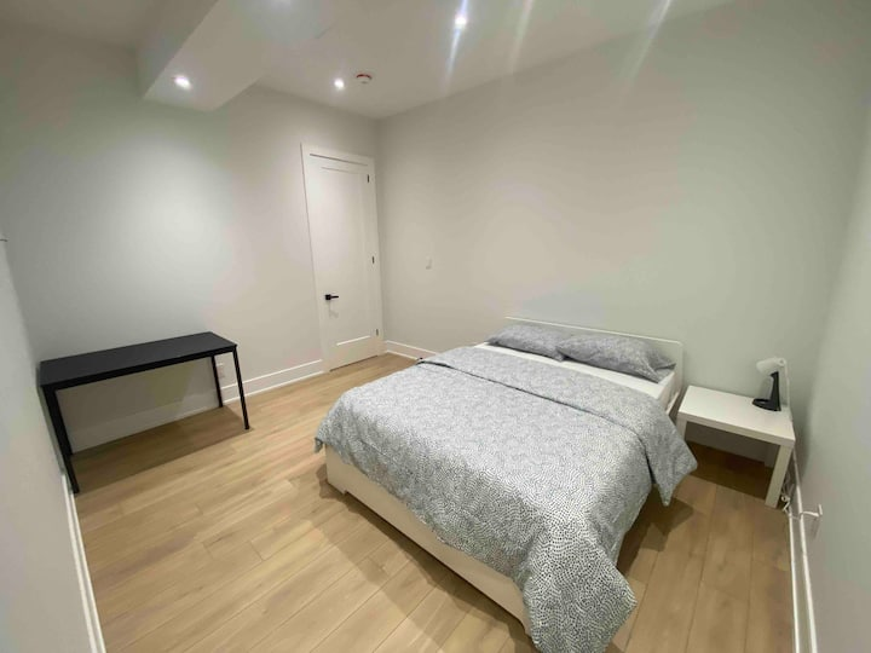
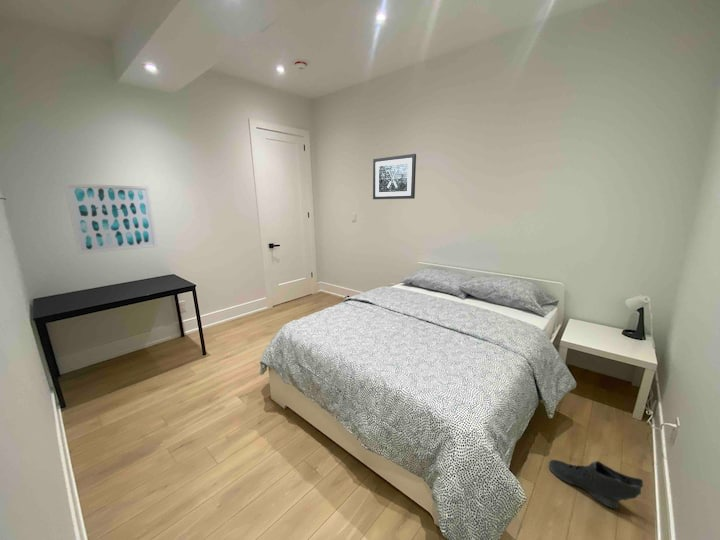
+ sneaker [548,459,644,509]
+ wall art [372,153,417,200]
+ wall art [63,182,158,255]
